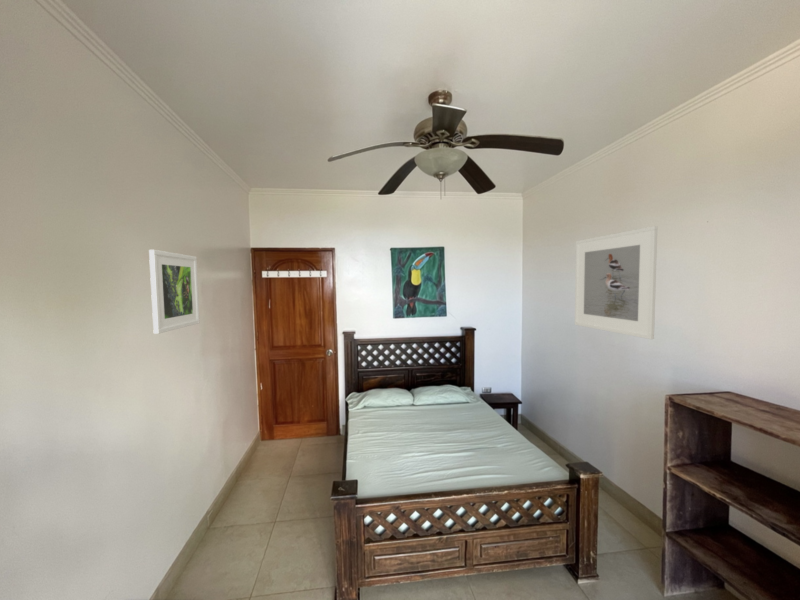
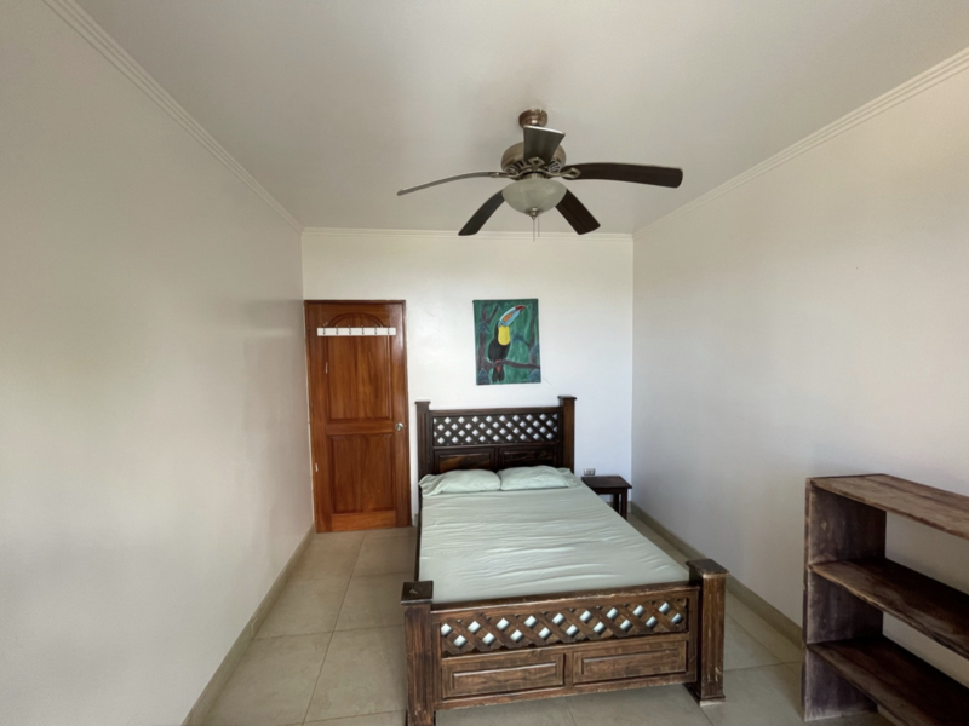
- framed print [148,249,201,335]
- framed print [574,225,658,340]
